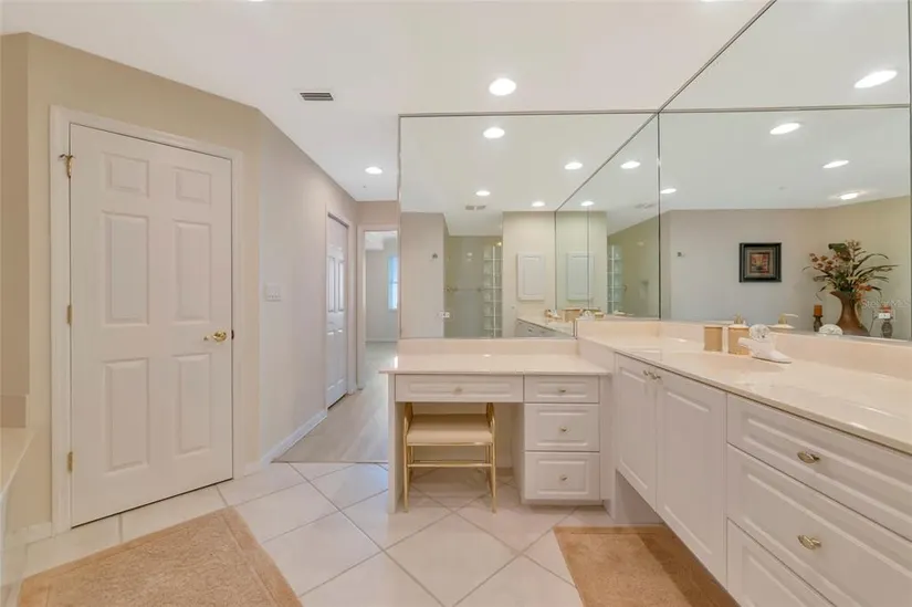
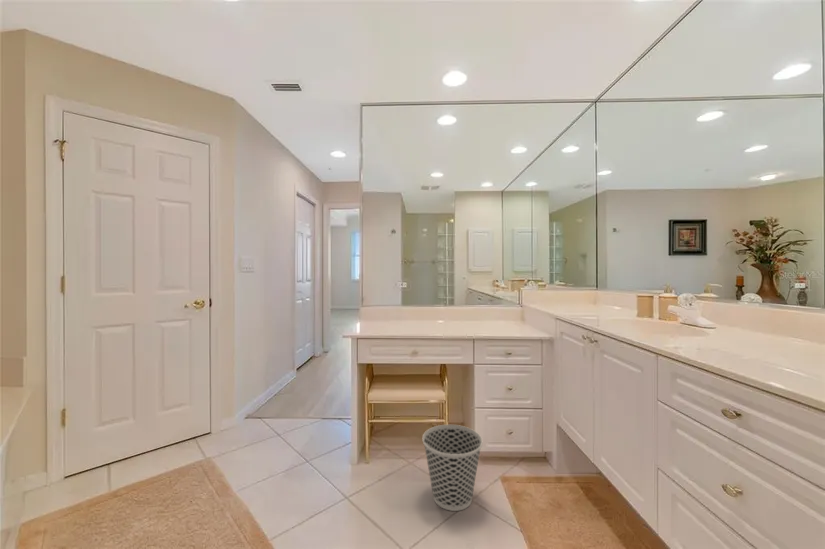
+ wastebasket [421,424,483,512]
